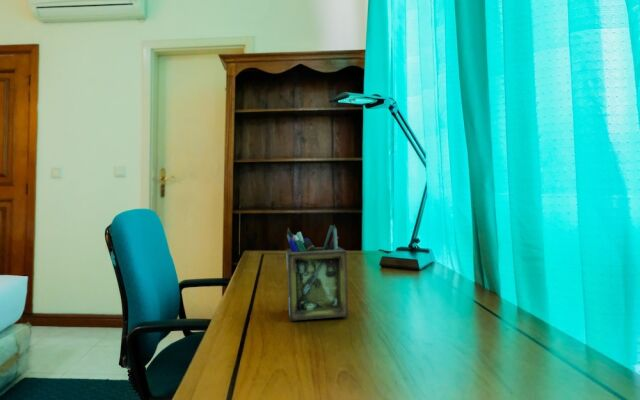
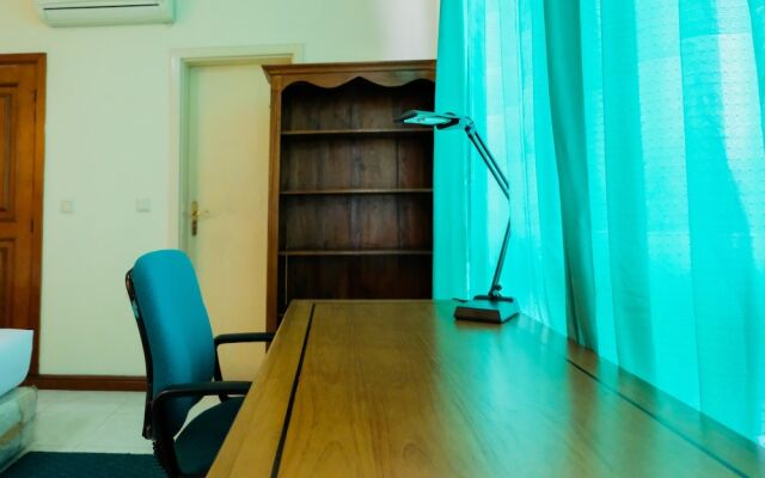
- desk organizer [286,224,349,322]
